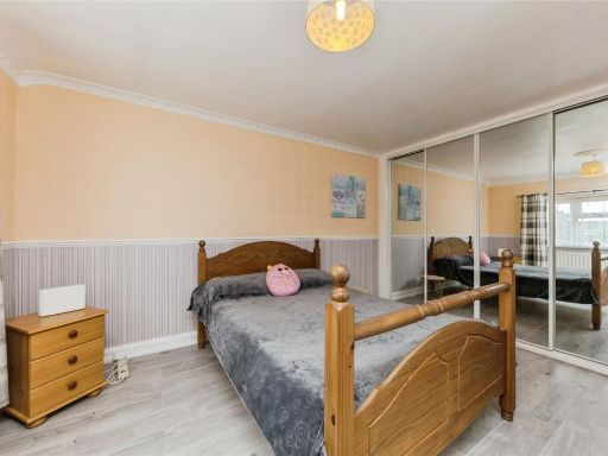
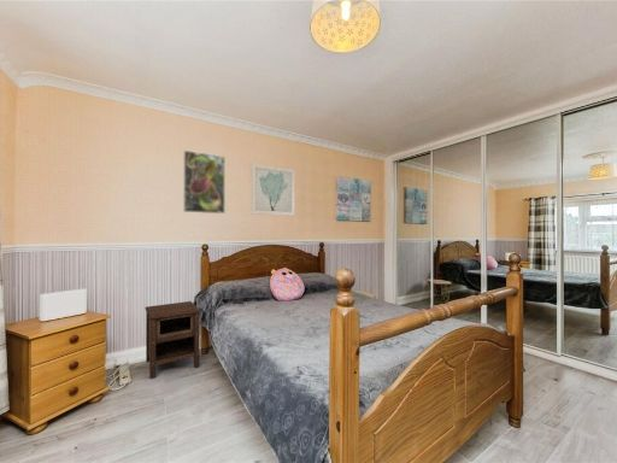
+ nightstand [145,300,202,380]
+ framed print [182,150,227,215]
+ wall art [249,162,296,217]
